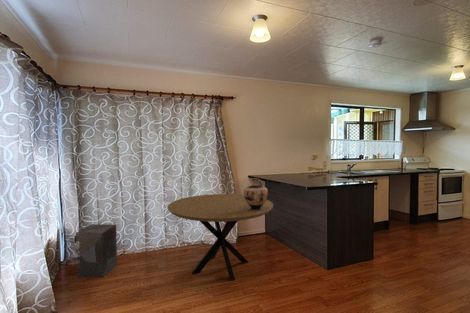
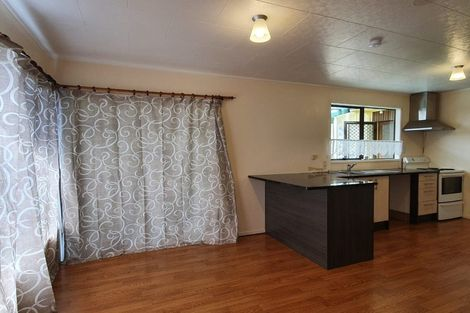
- storage bin [74,223,118,278]
- ceramic jug [243,177,269,211]
- dining table [167,193,274,282]
